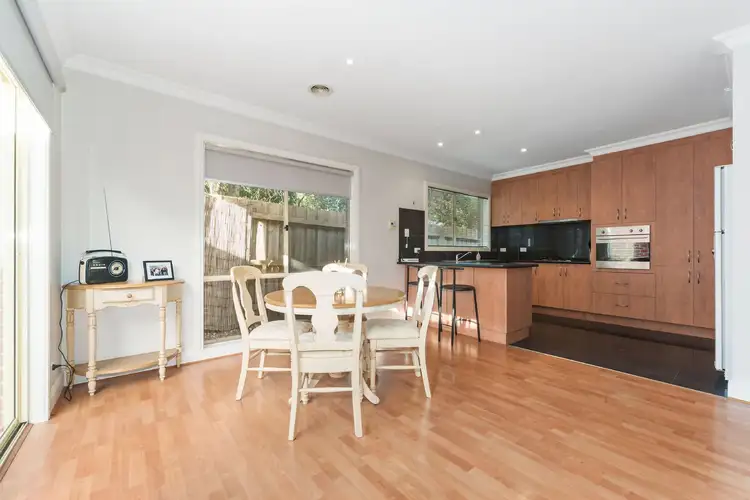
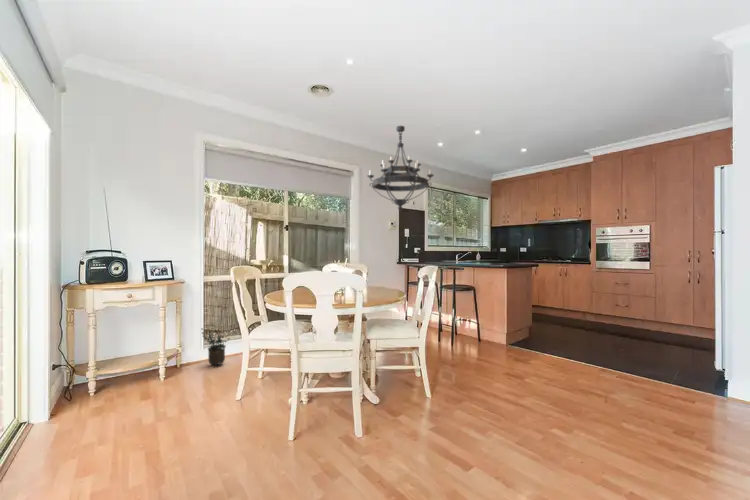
+ potted plant [201,327,231,367]
+ chandelier [366,125,435,212]
